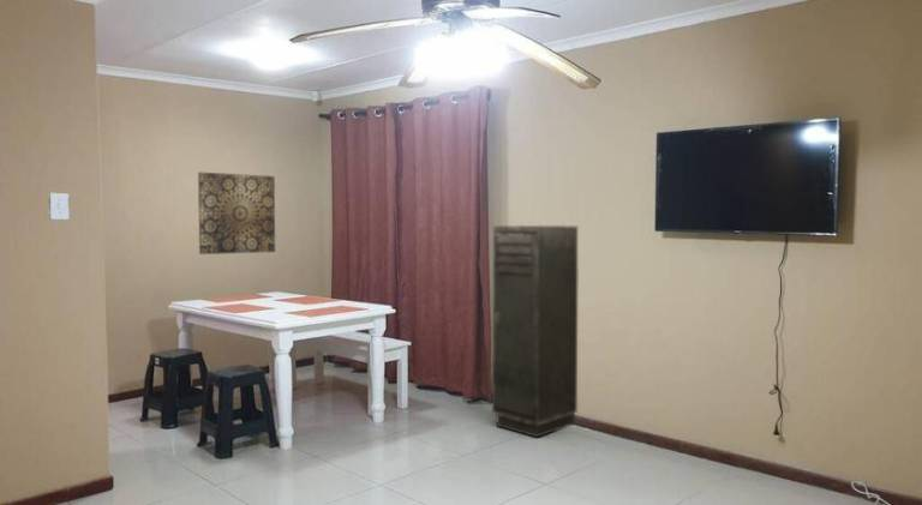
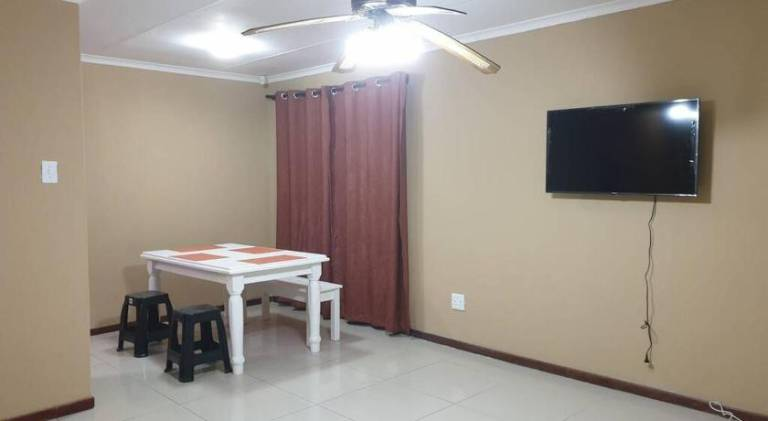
- storage cabinet [491,224,579,438]
- wall art [197,172,276,255]
